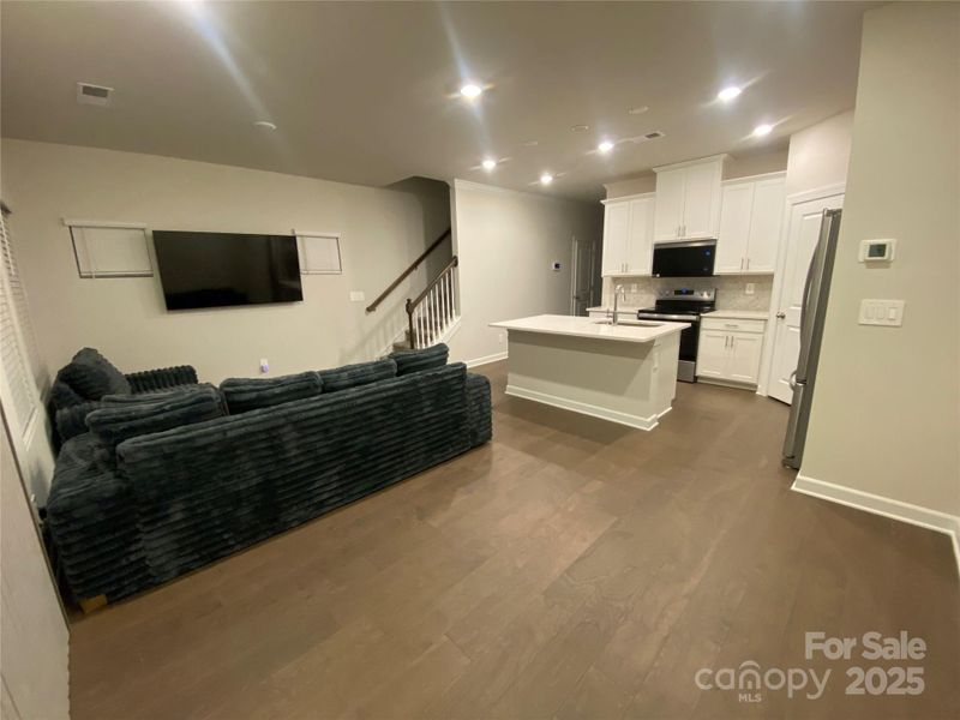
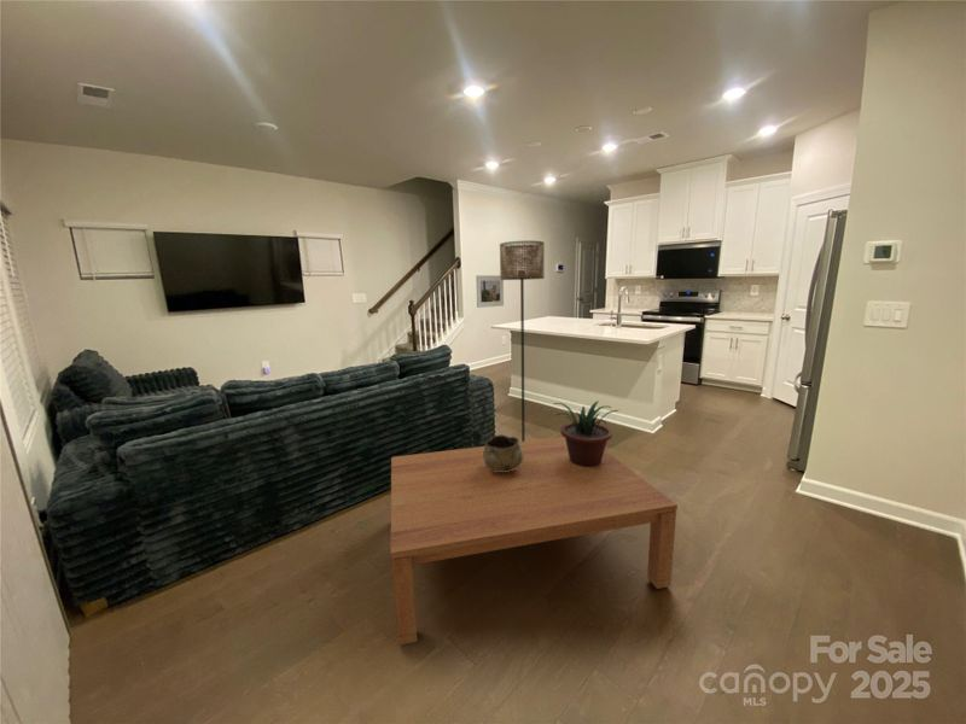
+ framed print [475,274,505,309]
+ coffee table [390,436,679,647]
+ potted plant [552,399,621,467]
+ floor lamp [499,240,546,442]
+ decorative bowl [483,433,523,472]
